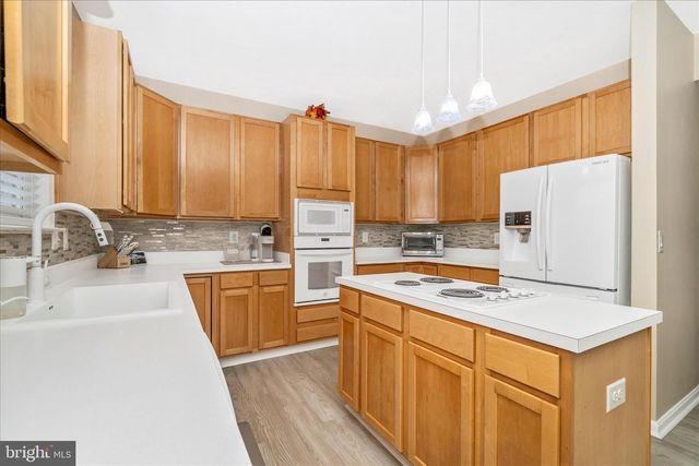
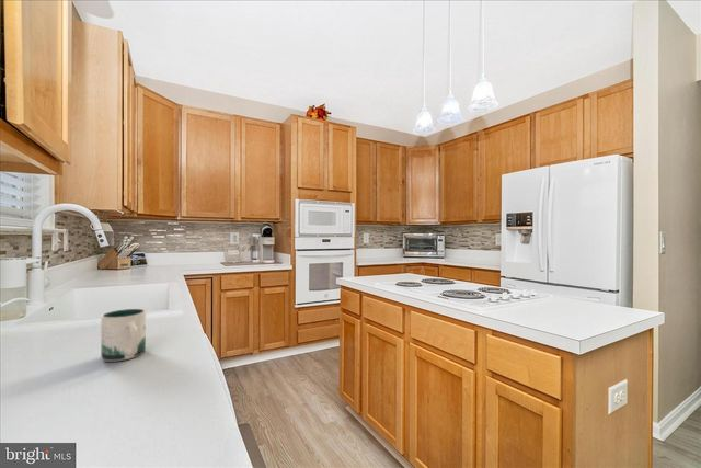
+ mug [100,308,147,363]
